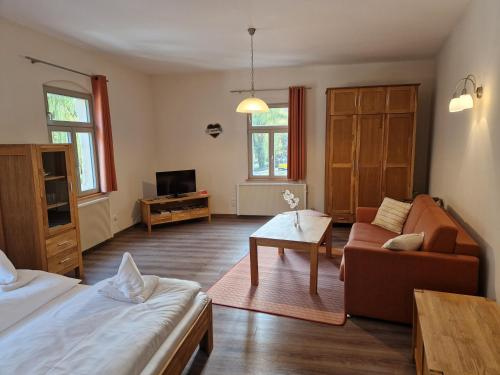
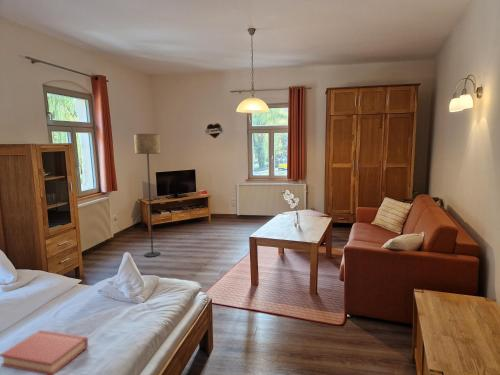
+ floor lamp [133,133,161,258]
+ hardback book [0,329,89,375]
